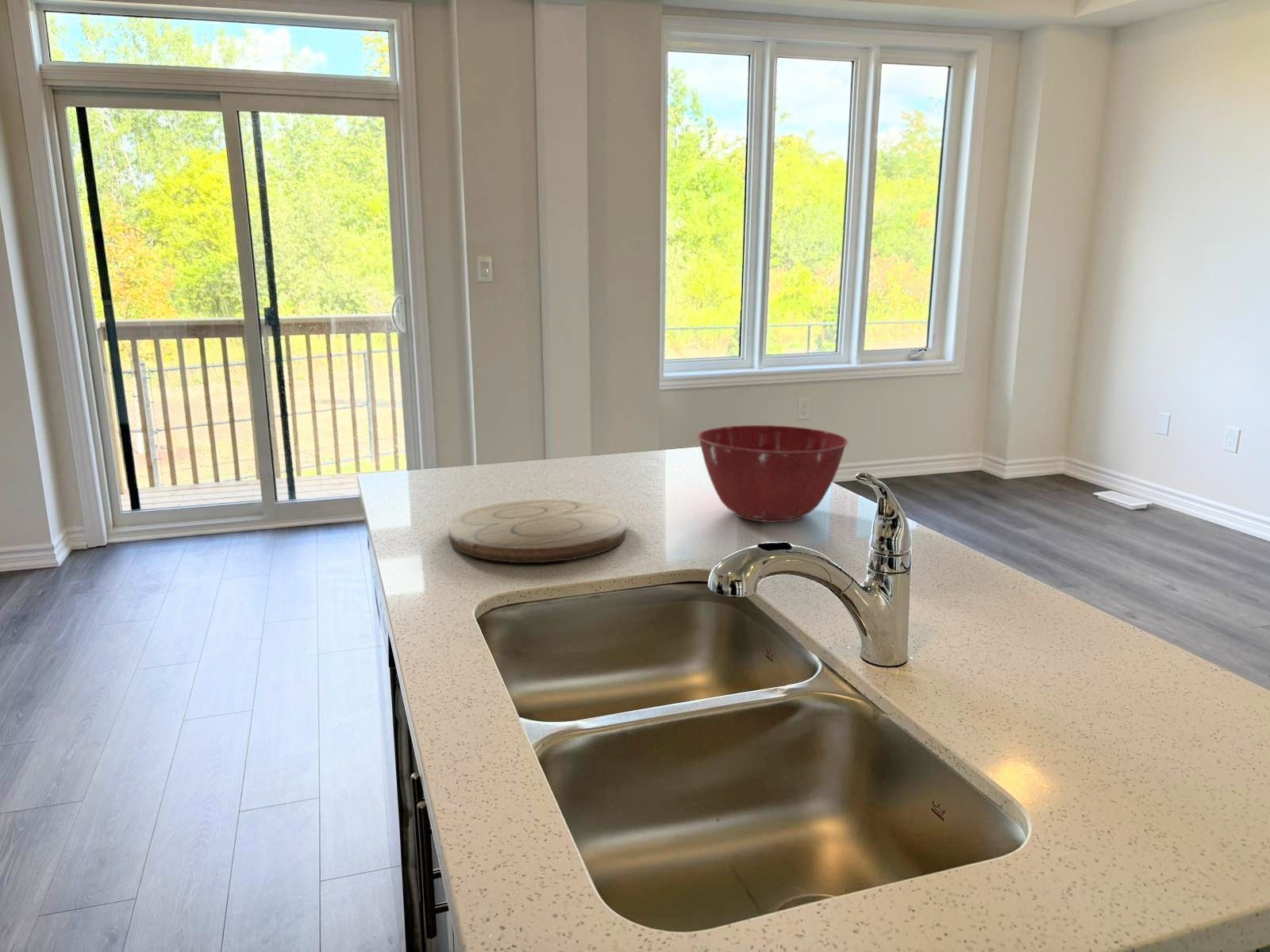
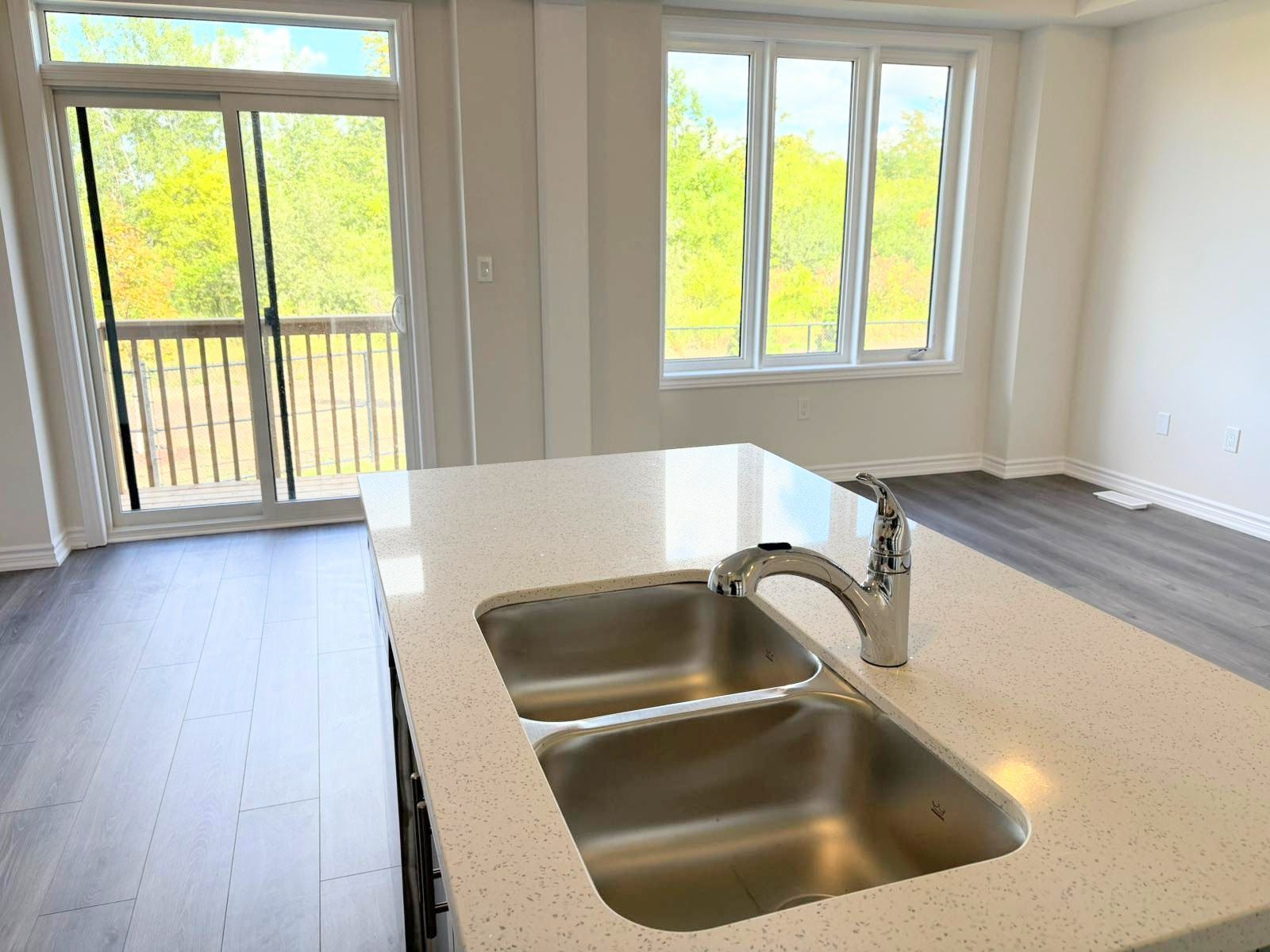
- cutting board [448,499,626,563]
- mixing bowl [697,424,849,523]
